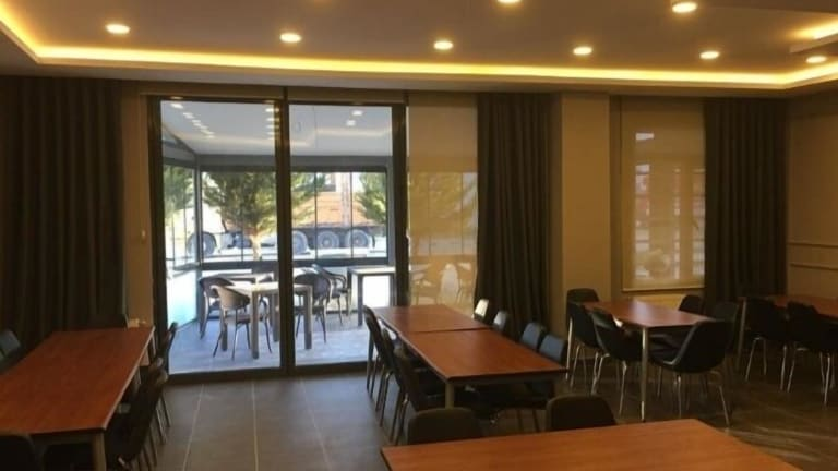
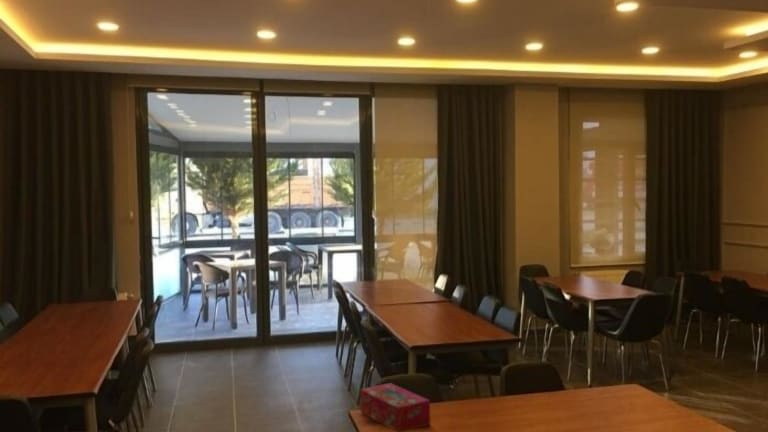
+ tissue box [359,382,431,432]
